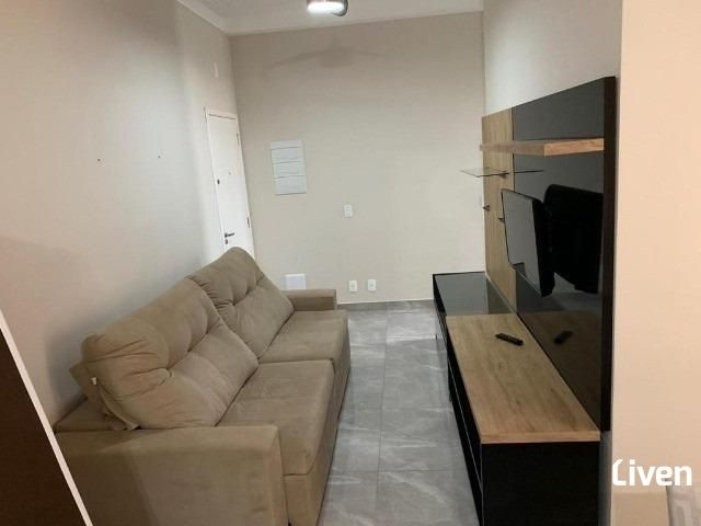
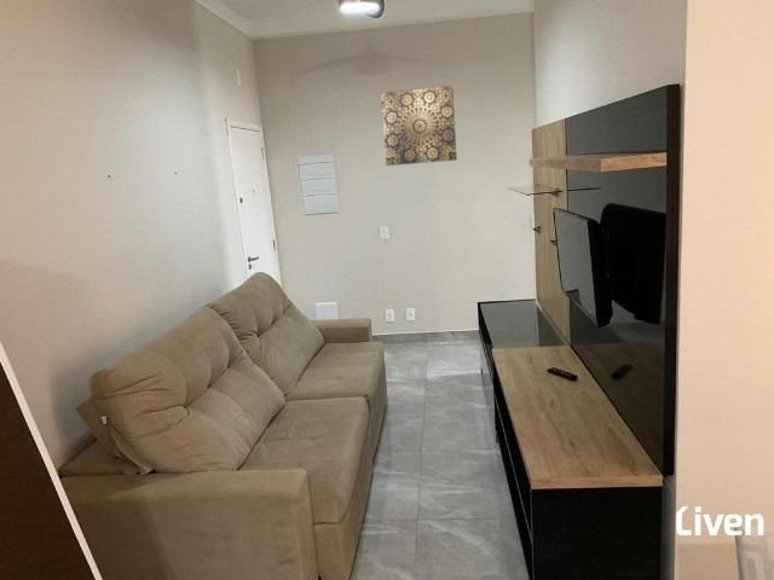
+ wall art [380,85,458,167]
